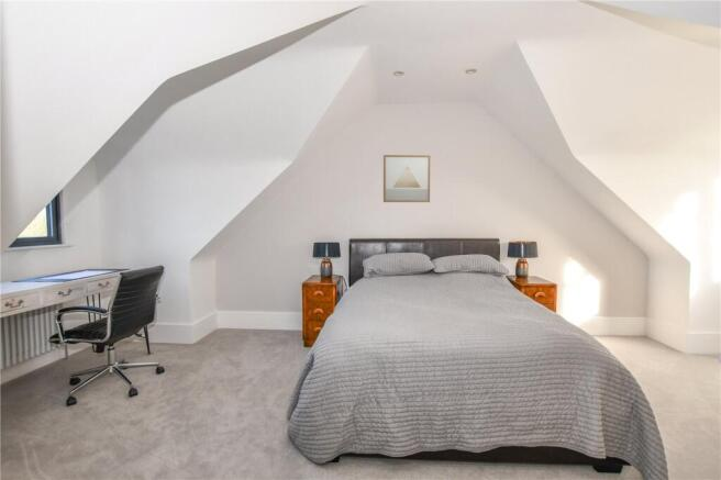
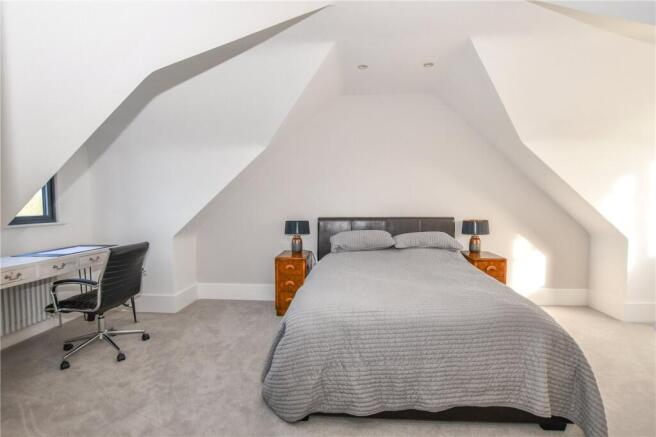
- wall art [382,154,431,203]
